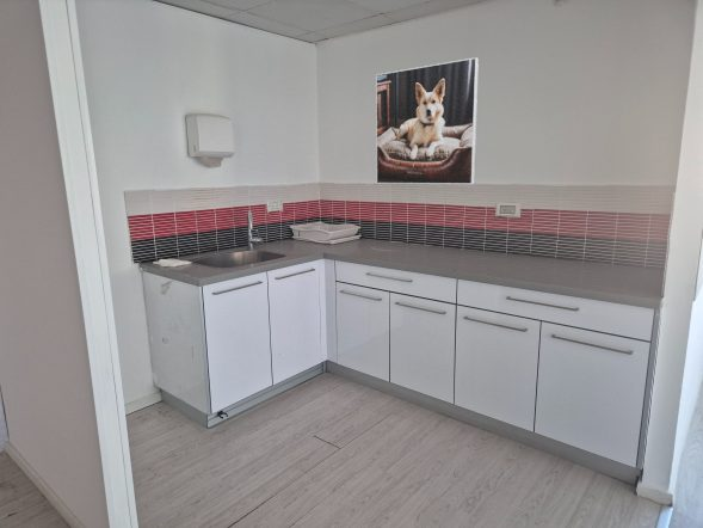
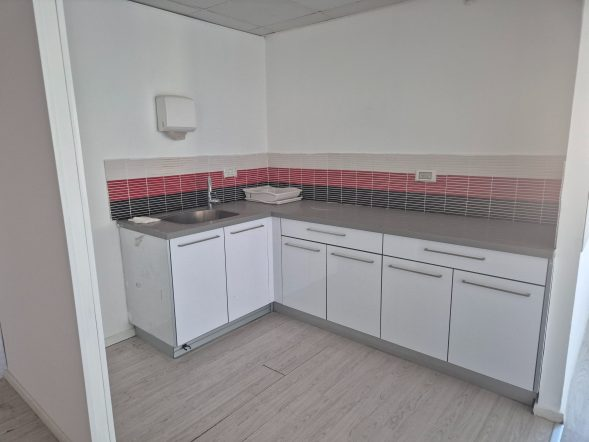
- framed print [375,56,480,185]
